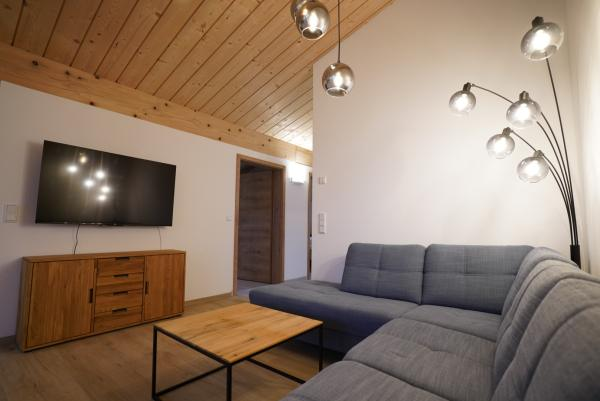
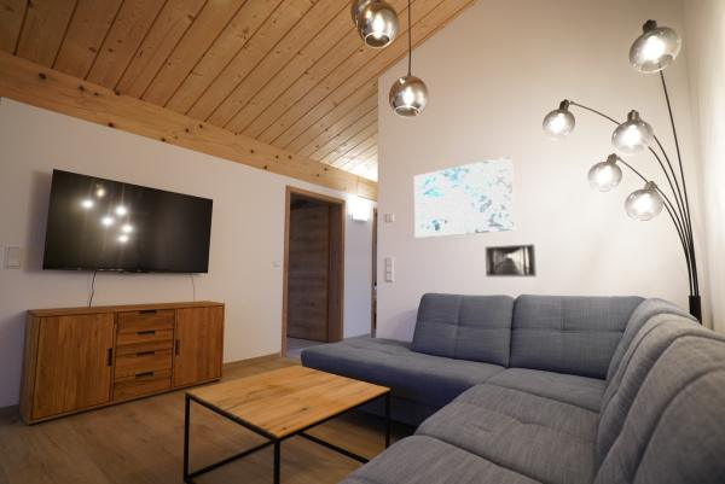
+ wall art [413,154,516,239]
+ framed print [485,243,538,278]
